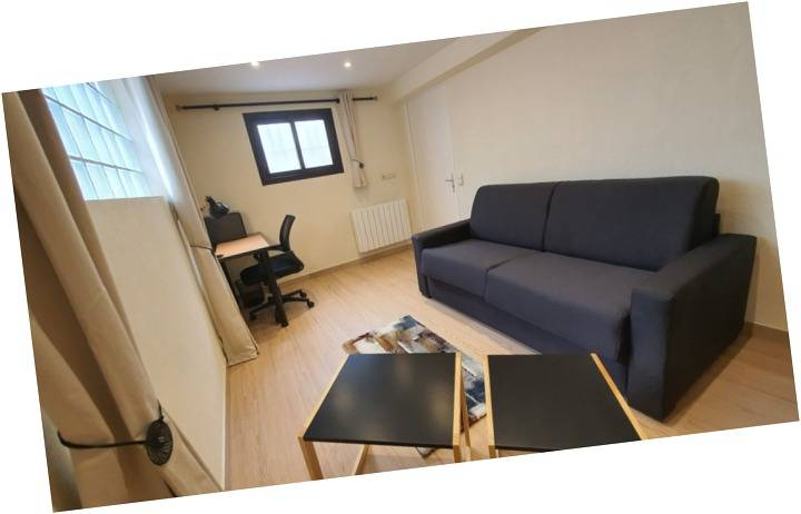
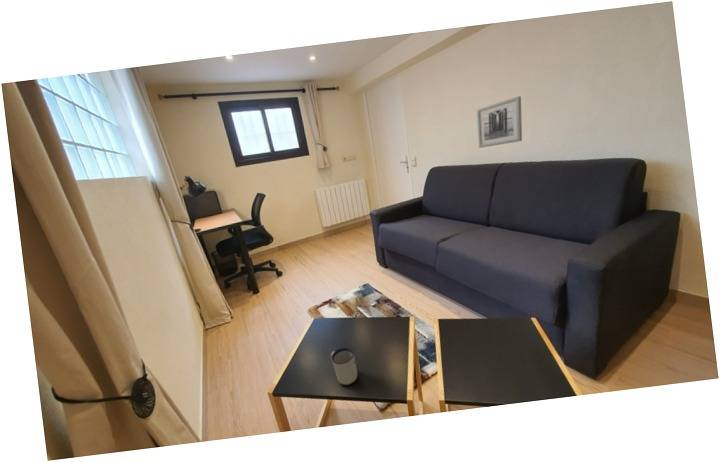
+ wall art [476,95,523,149]
+ mug [329,346,358,386]
